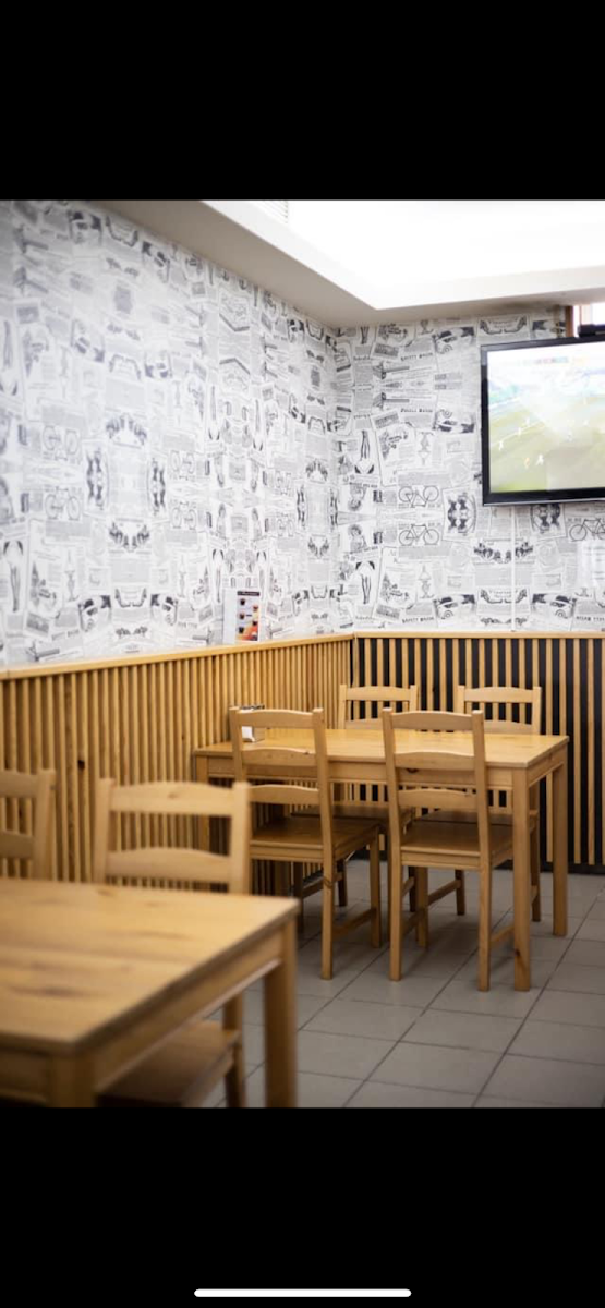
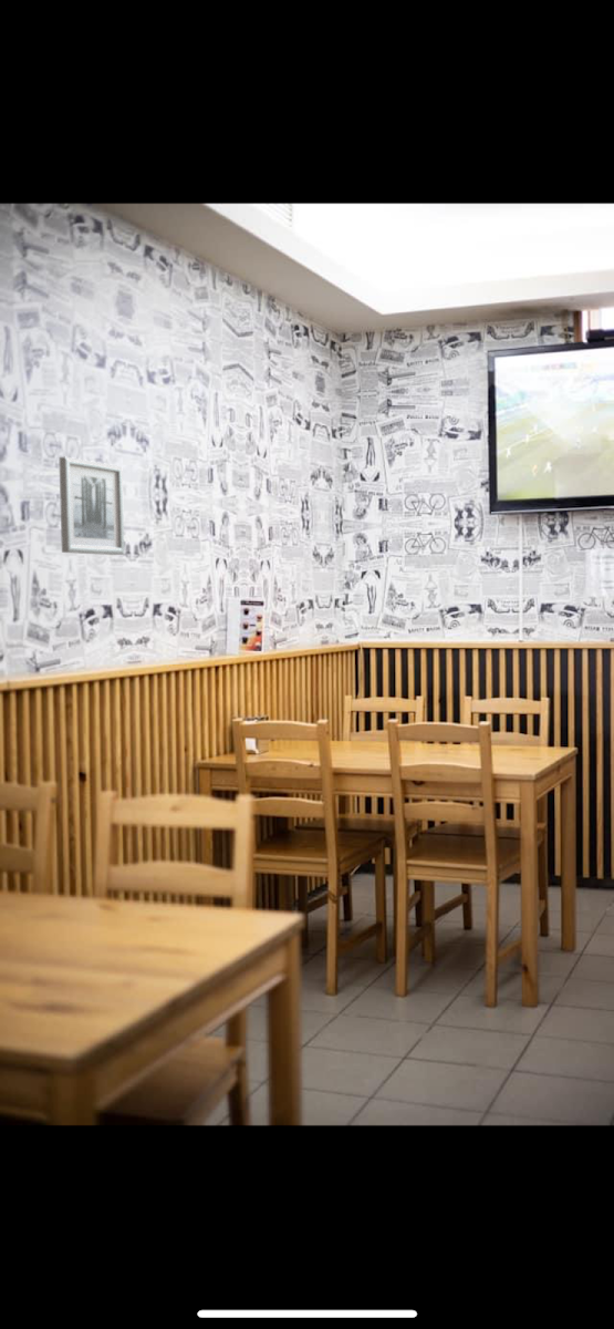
+ wall art [58,456,125,556]
